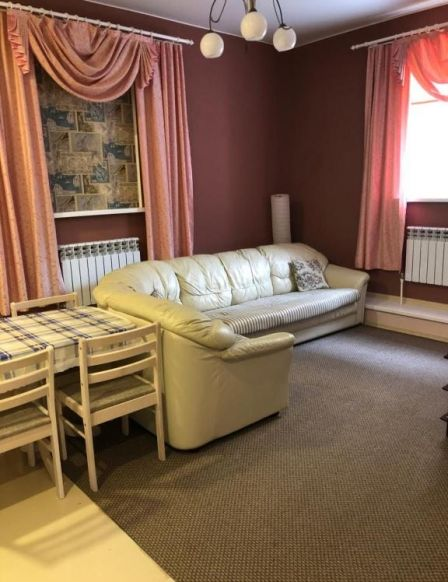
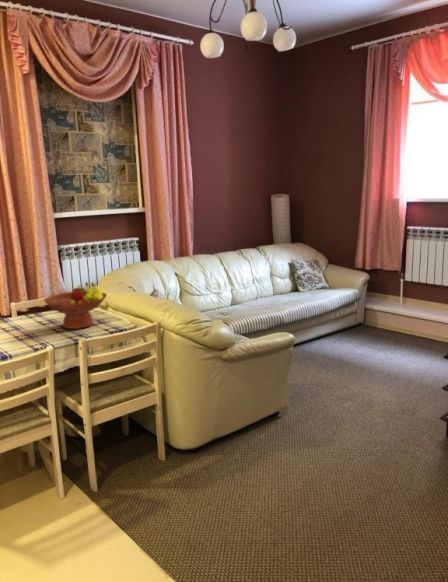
+ fruit bowl [43,281,108,330]
